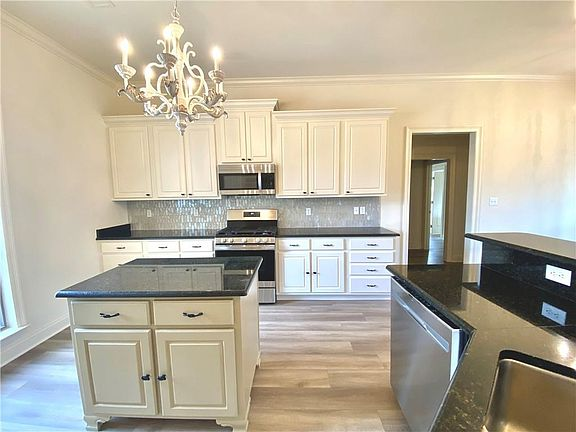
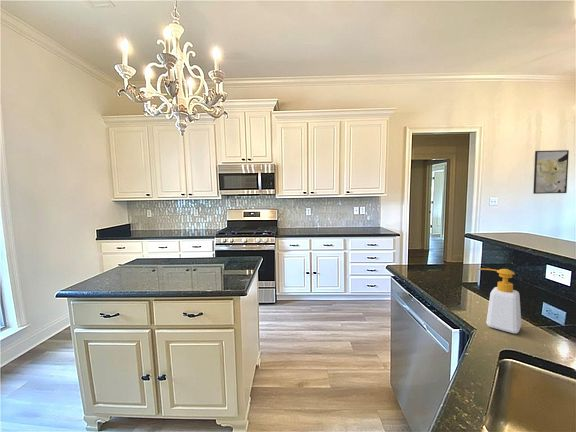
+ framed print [532,149,570,195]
+ soap bottle [476,268,522,334]
